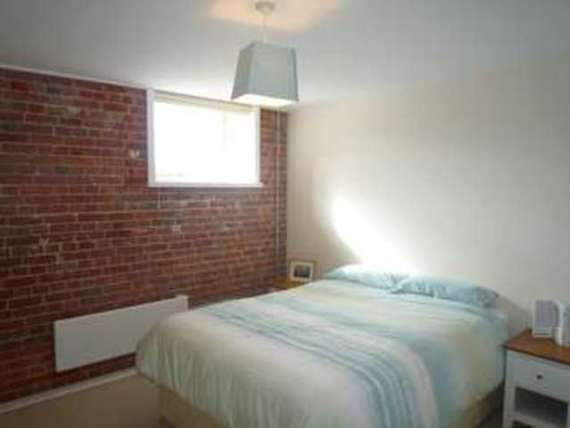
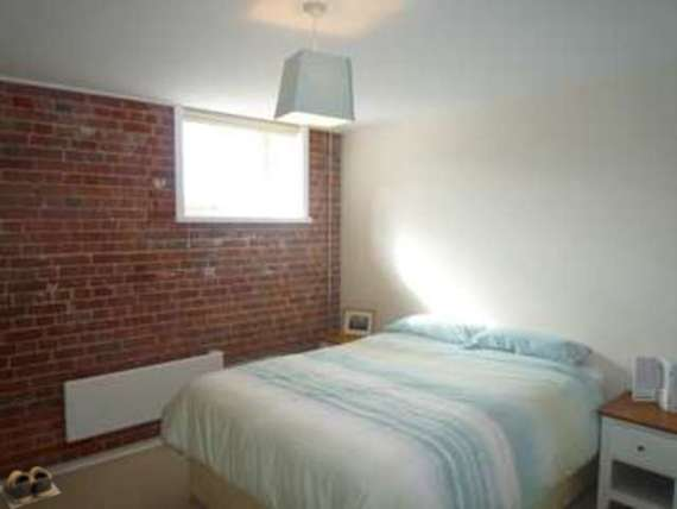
+ shoes [0,465,63,509]
